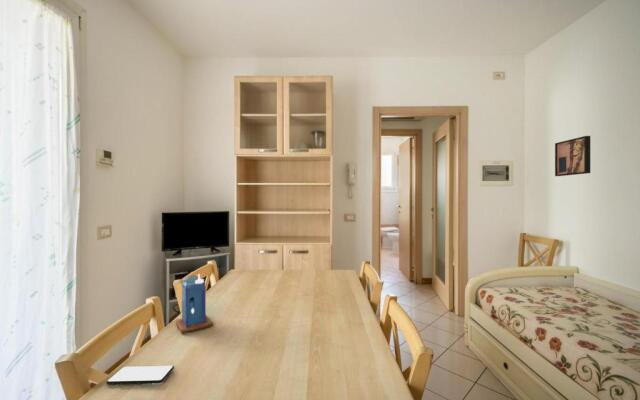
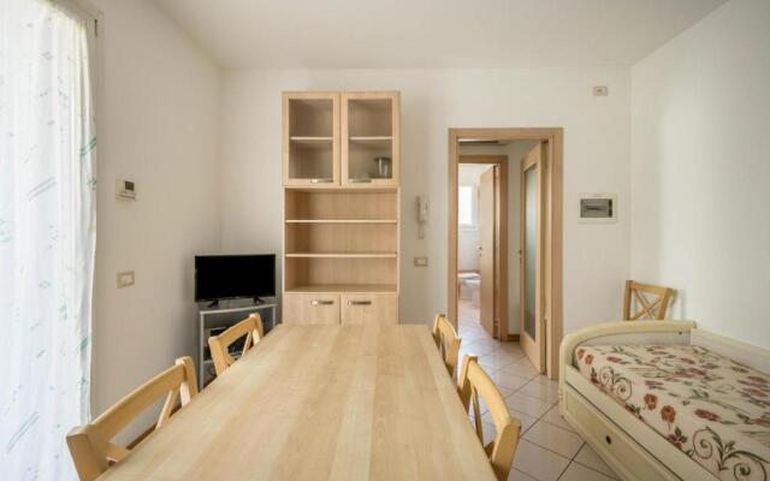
- candle [174,273,214,333]
- wall art [554,135,591,177]
- smartphone [105,365,175,385]
